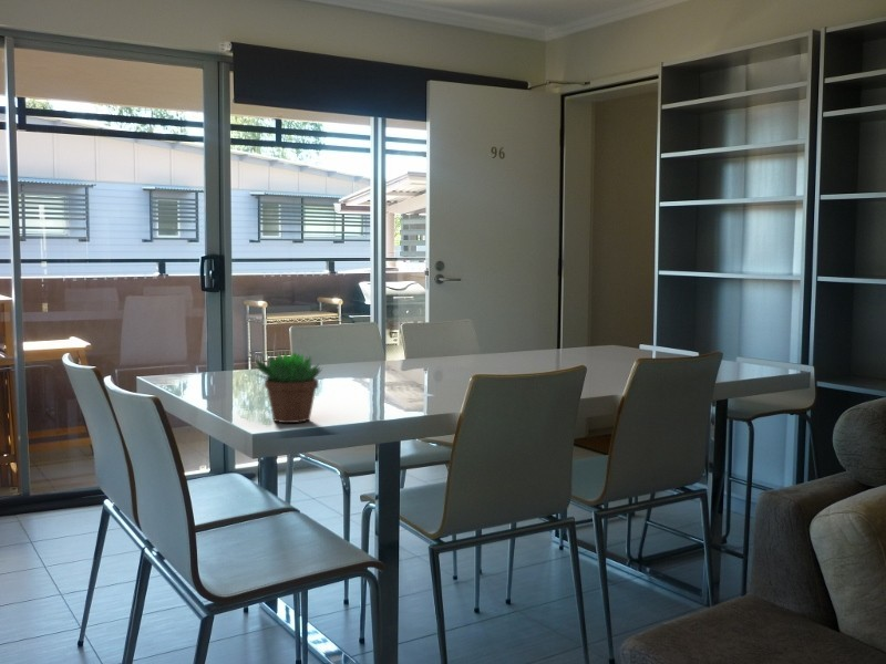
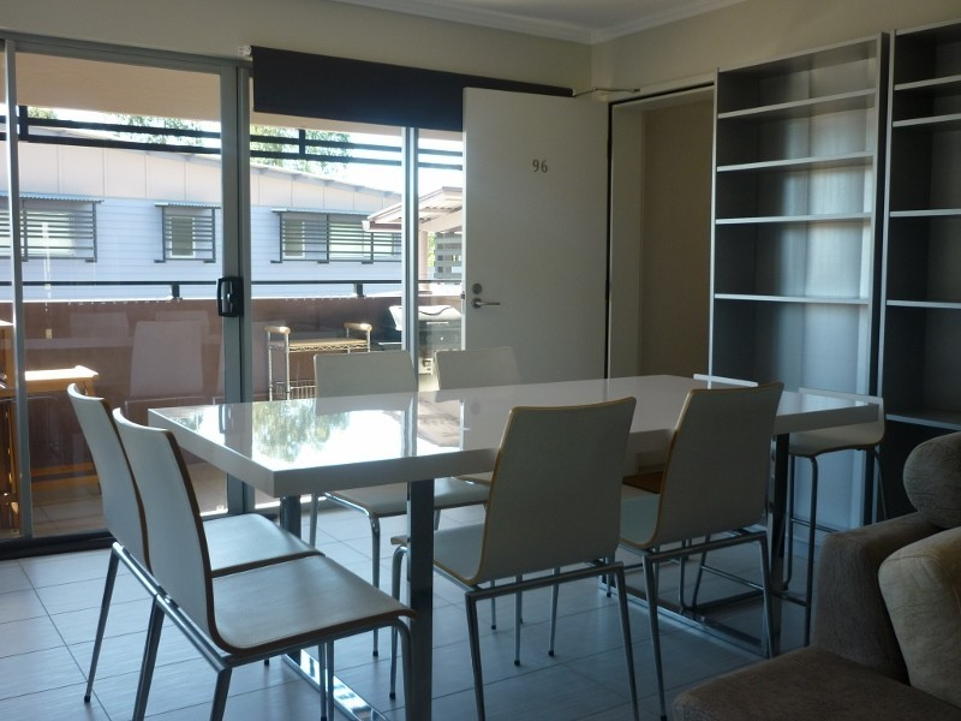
- succulent plant [254,350,323,424]
